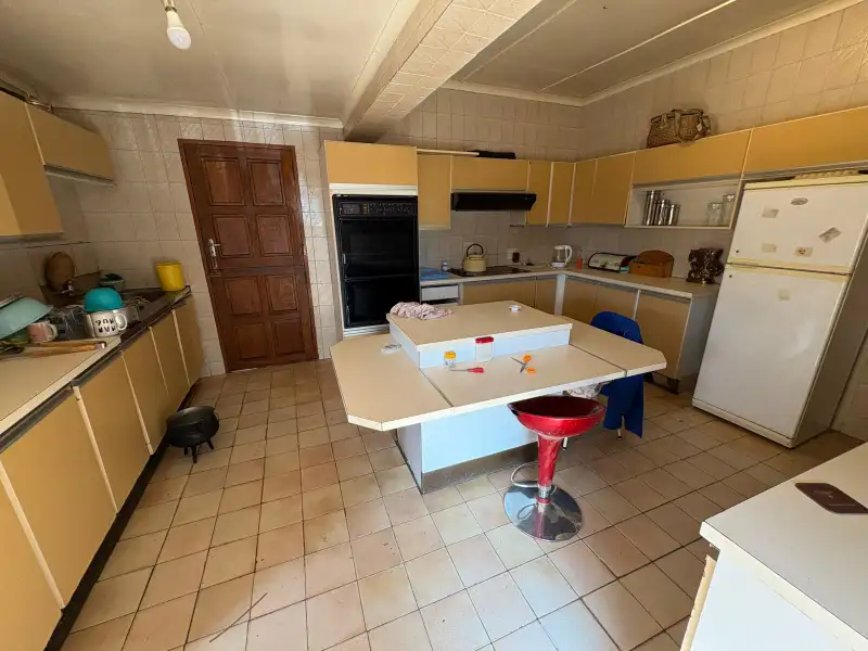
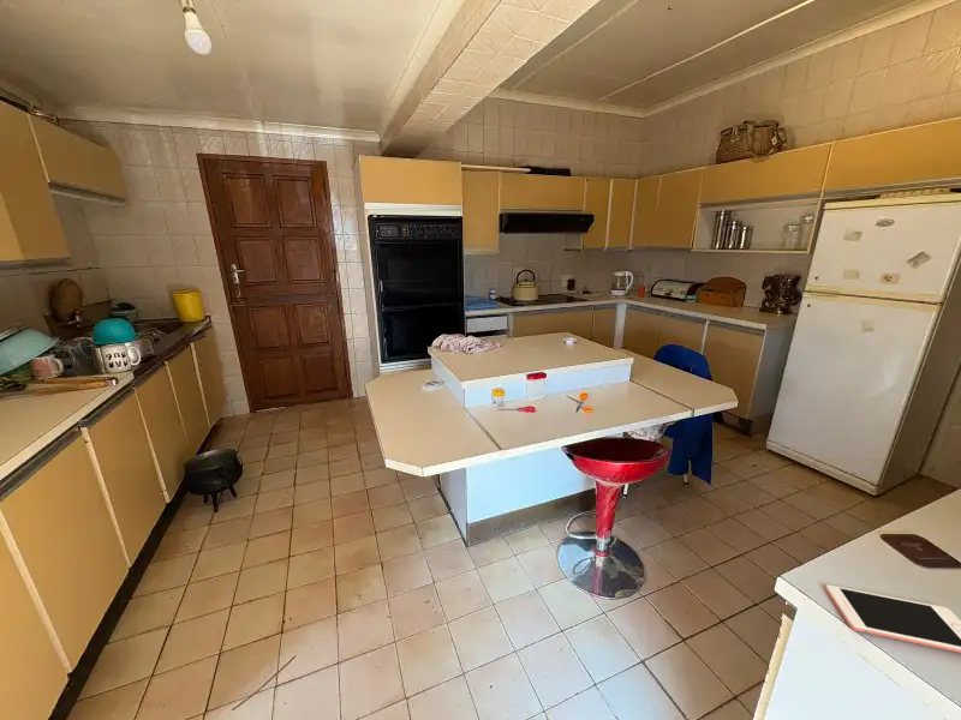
+ cell phone [824,584,961,654]
